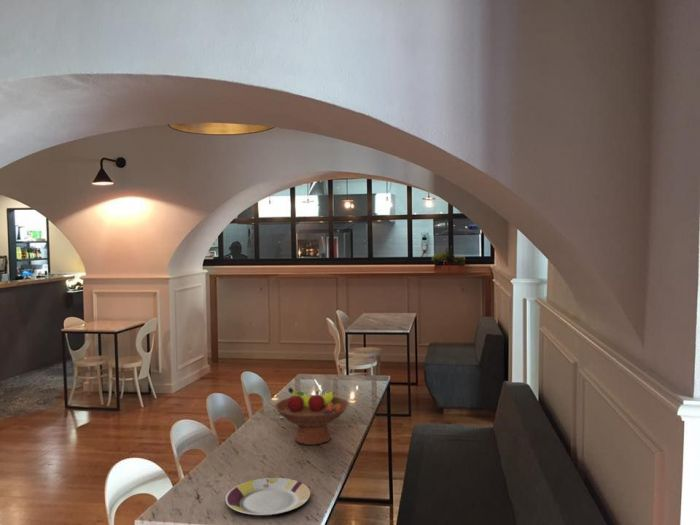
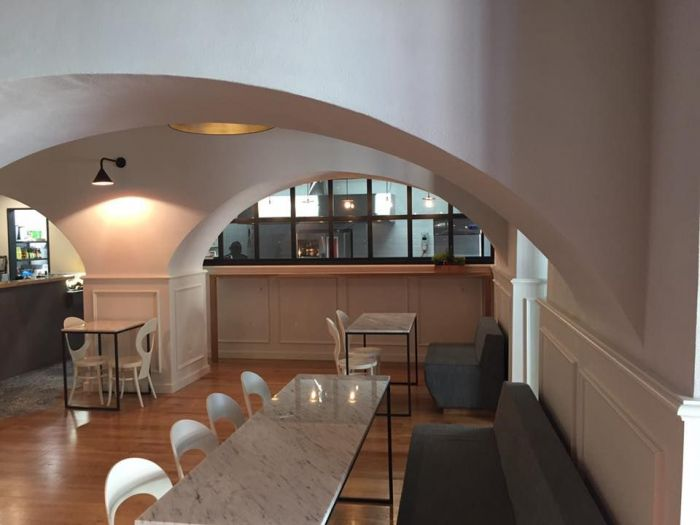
- fruit bowl [274,386,350,446]
- plate [225,477,311,517]
